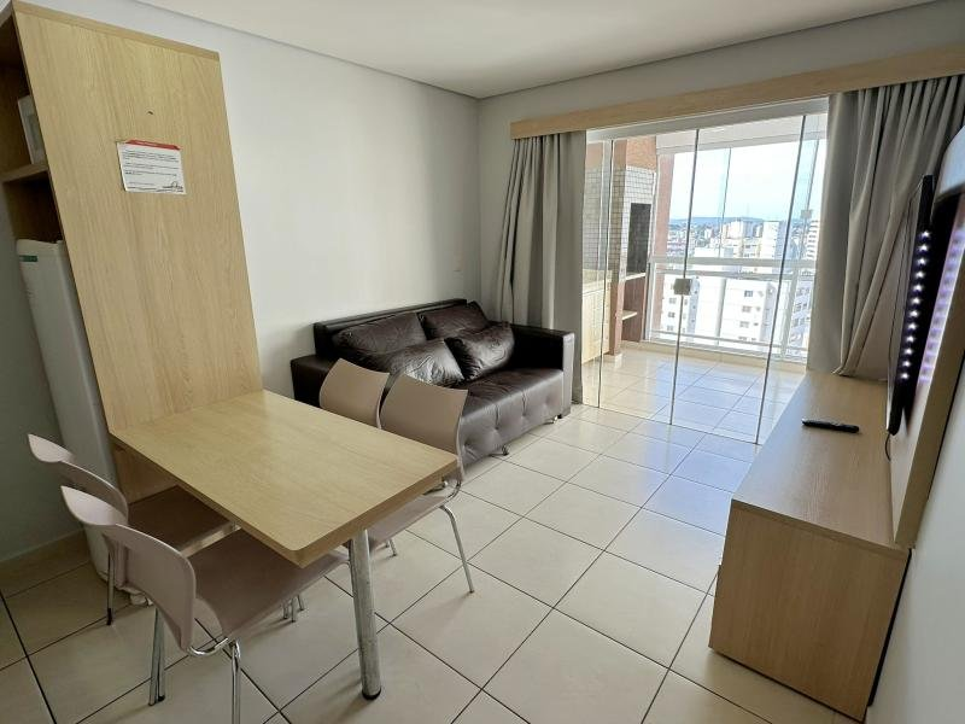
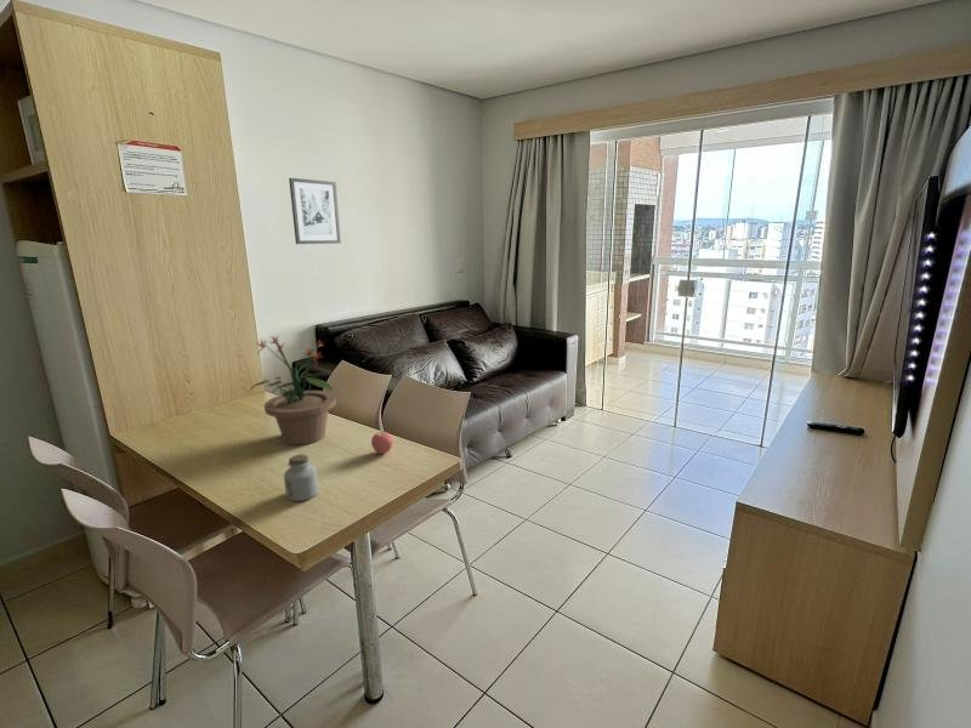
+ potted plant [249,334,337,447]
+ wall art [288,177,342,245]
+ jar [283,453,319,502]
+ apple [370,431,394,455]
